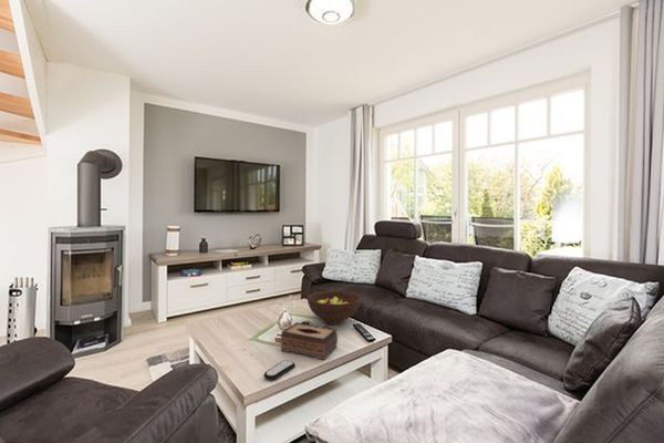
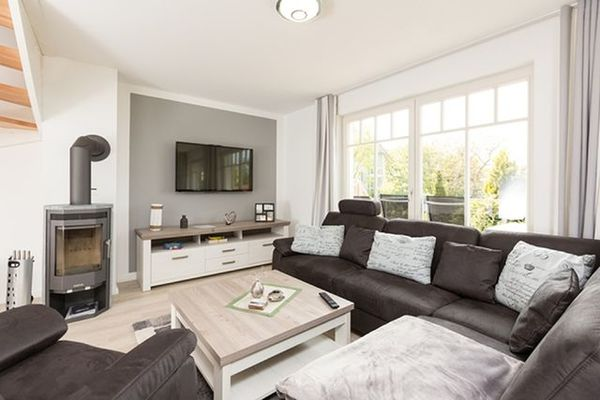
- fruit bowl [307,290,362,326]
- remote control [263,359,297,381]
- tissue box [280,321,339,361]
